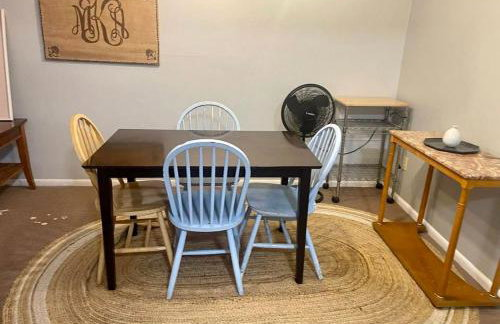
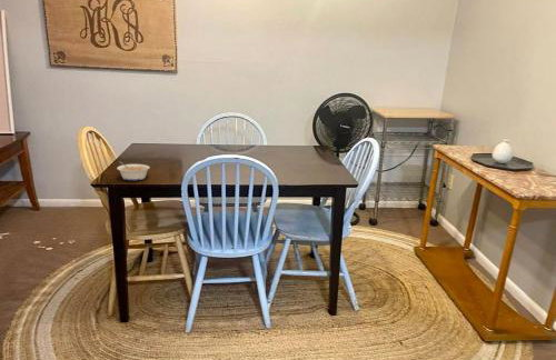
+ legume [116,160,151,181]
